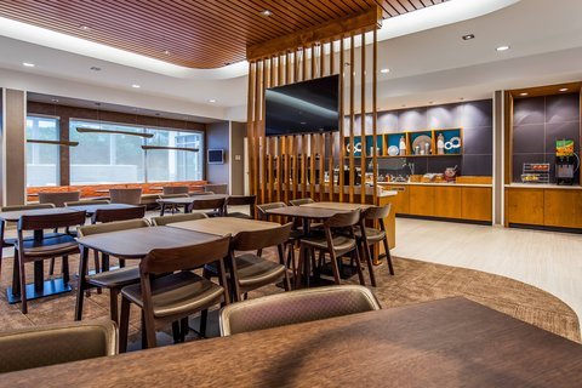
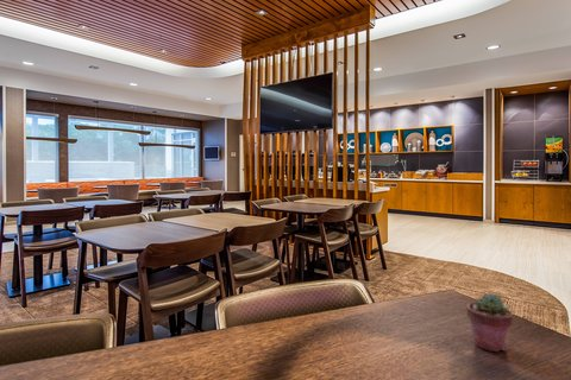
+ potted succulent [465,292,514,353]
